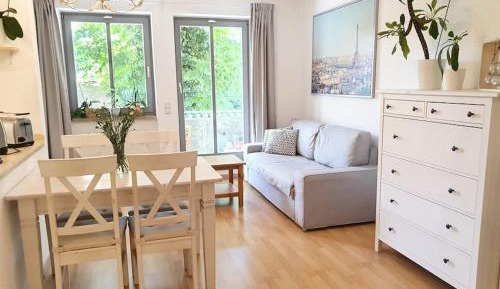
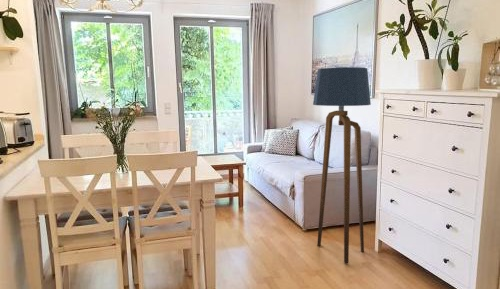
+ floor lamp [312,66,372,264]
